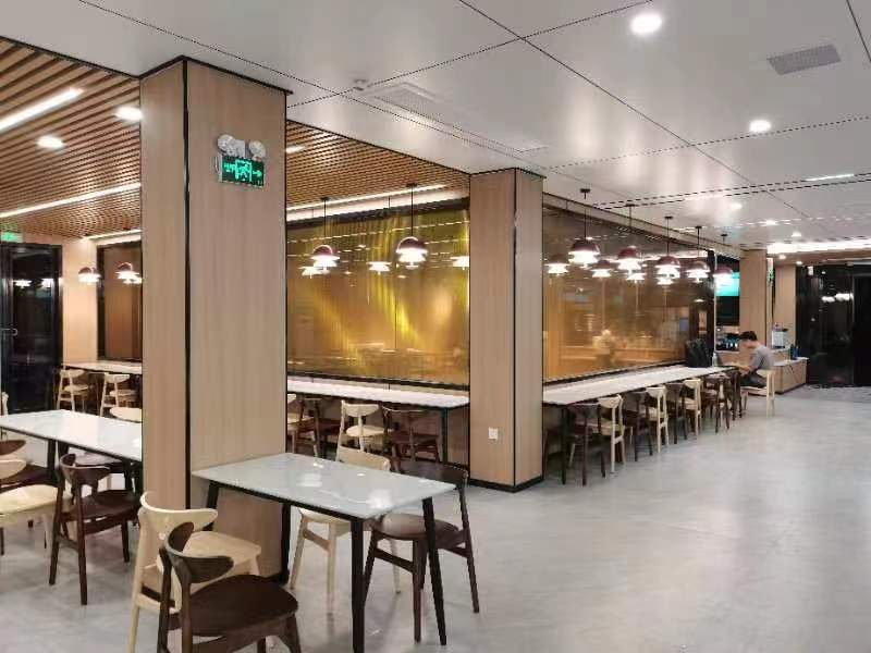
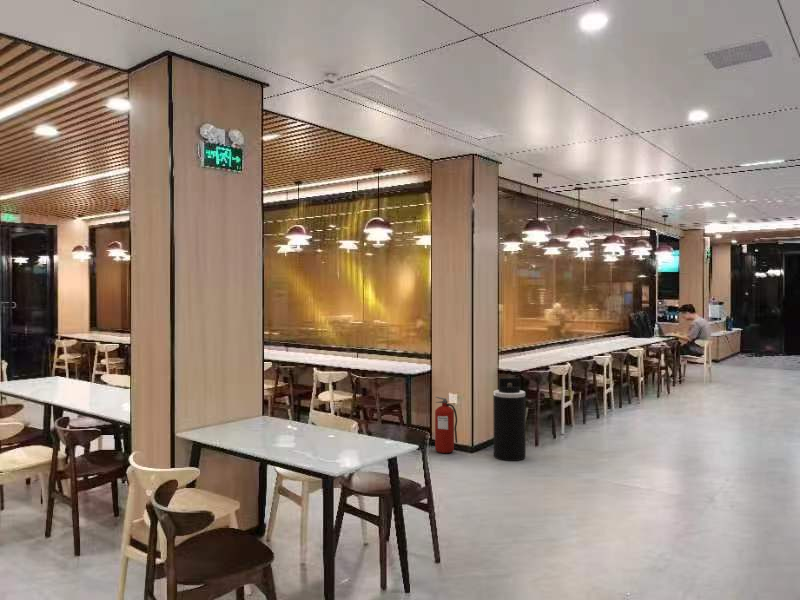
+ trash can [492,377,527,462]
+ fire extinguisher [434,396,458,454]
